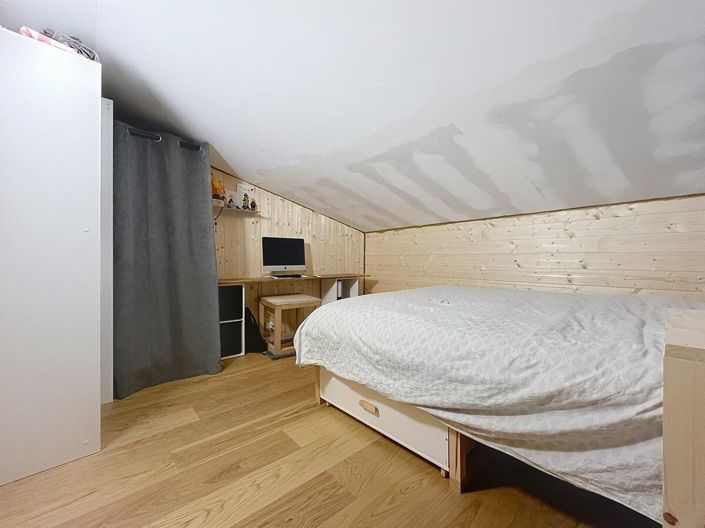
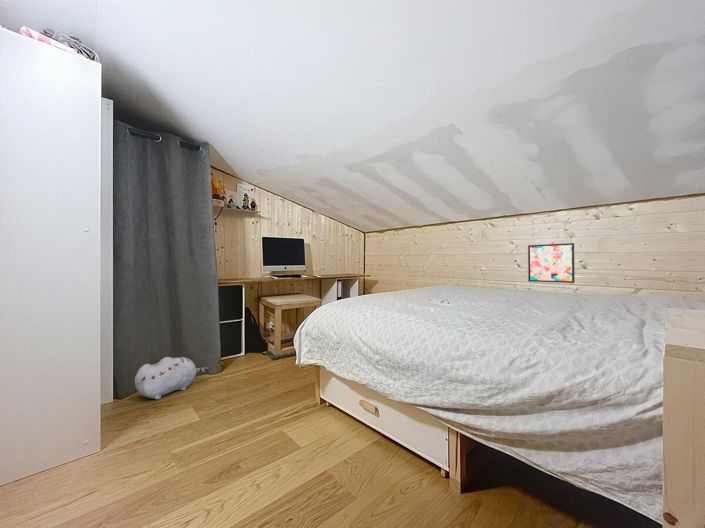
+ wall art [527,242,576,284]
+ plush toy [134,356,209,400]
